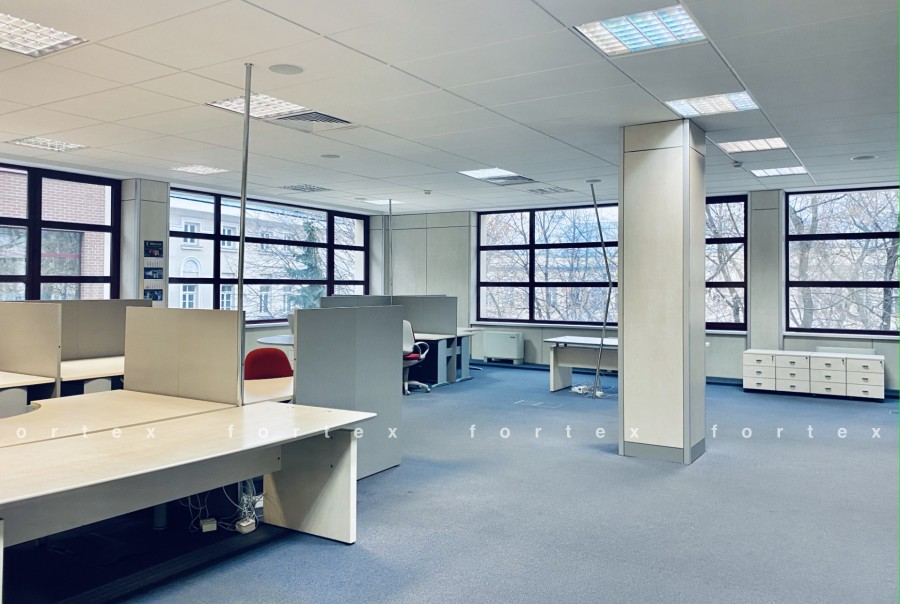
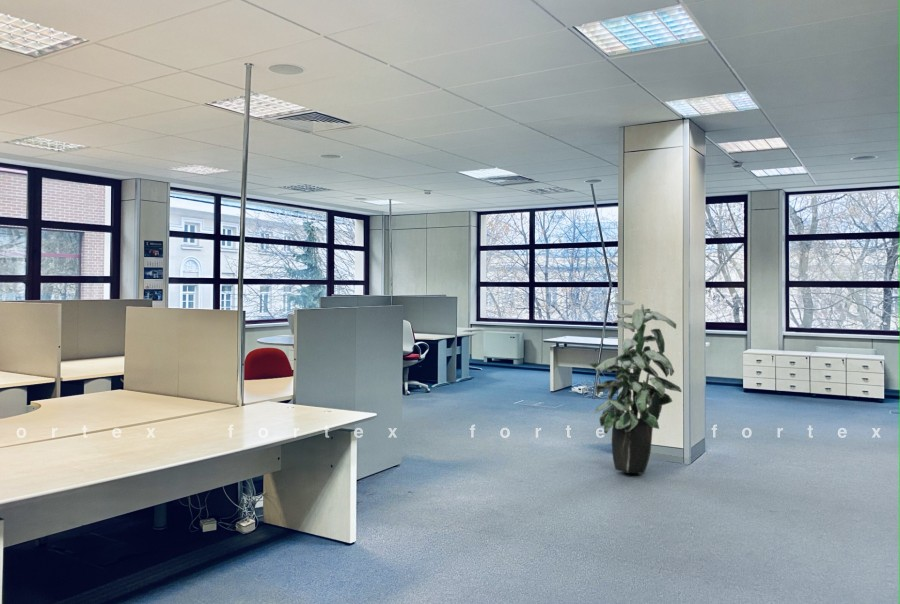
+ indoor plant [587,299,683,475]
